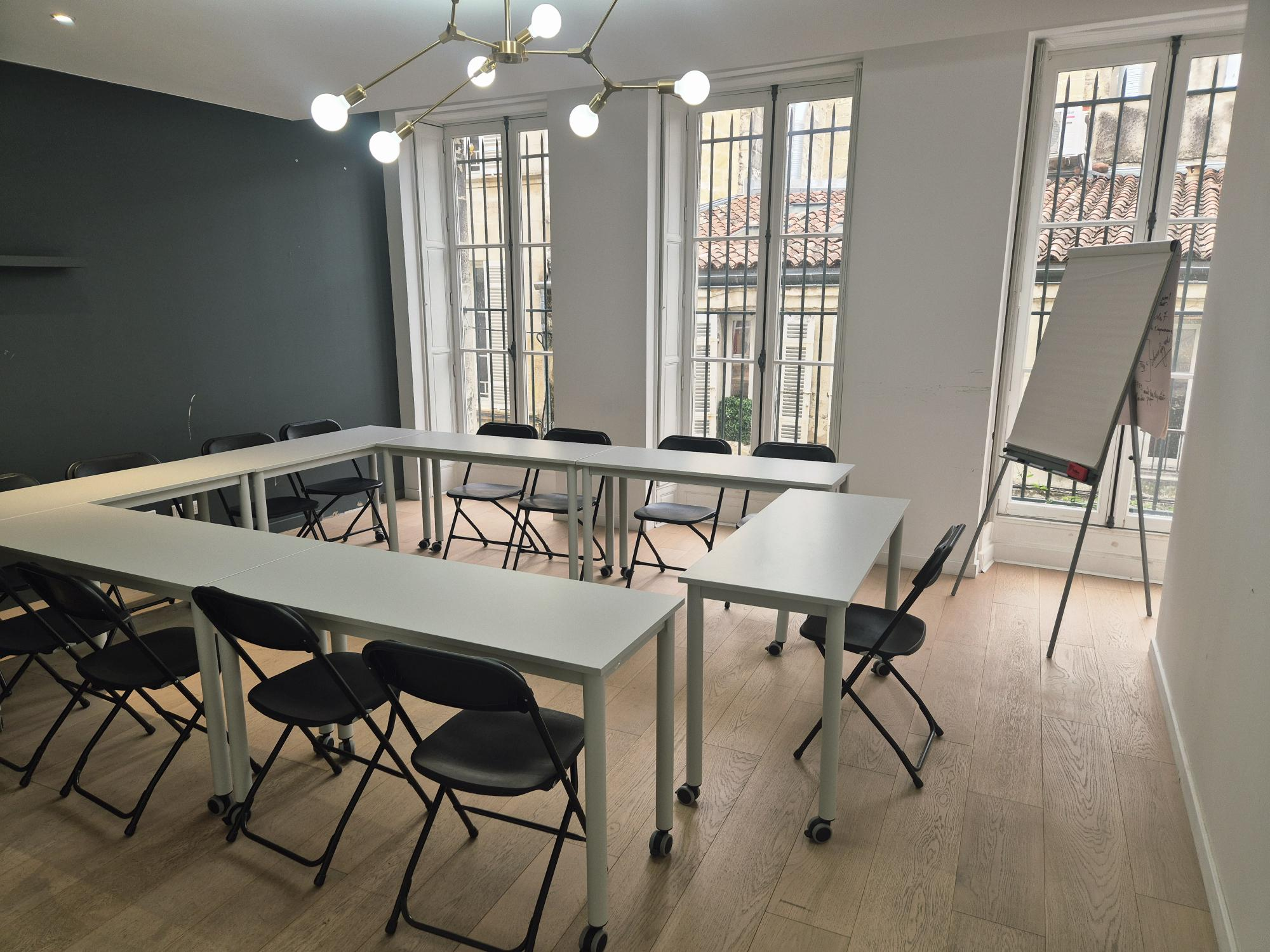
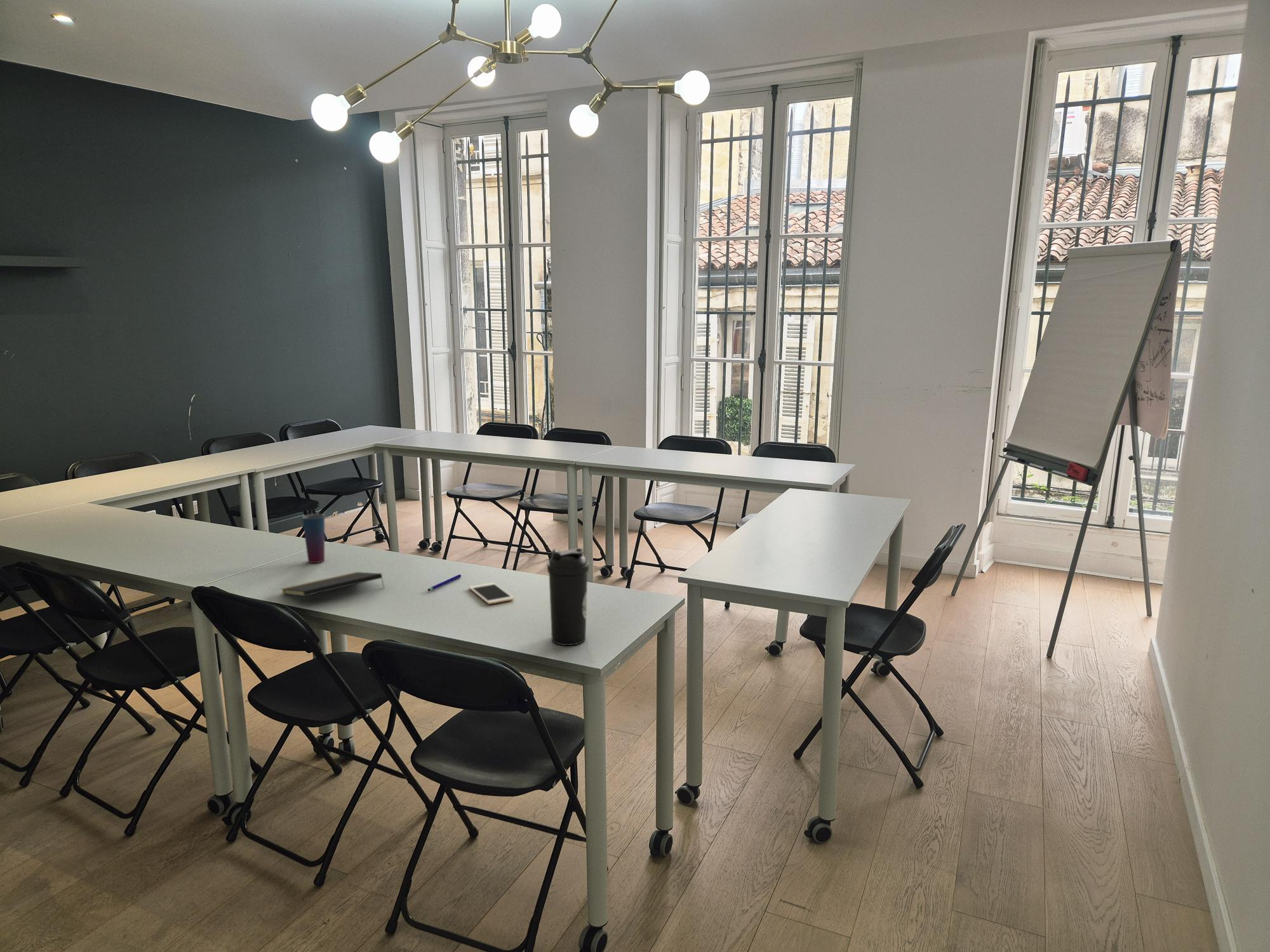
+ notepad [280,571,385,597]
+ water bottle [547,547,589,646]
+ pen [427,574,462,592]
+ cup [302,513,325,564]
+ cell phone [469,582,515,605]
